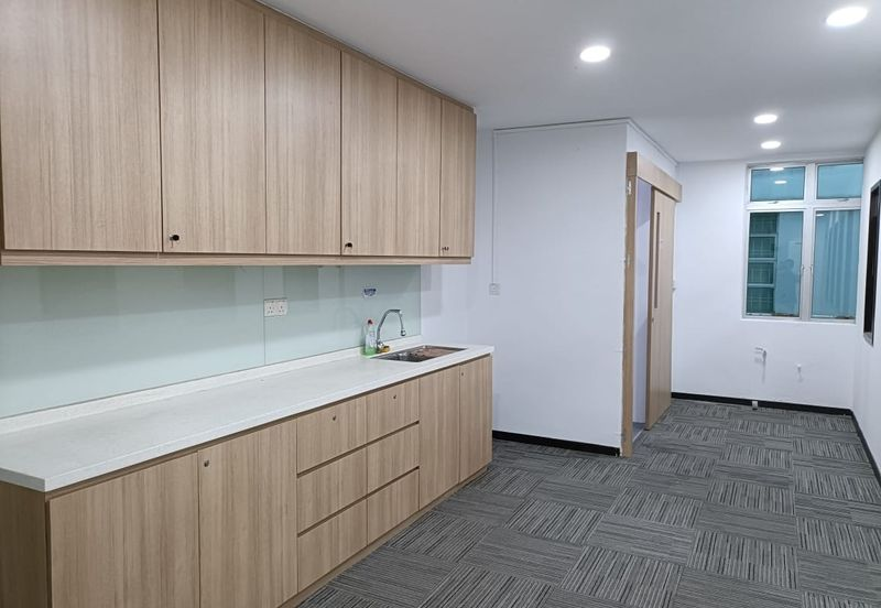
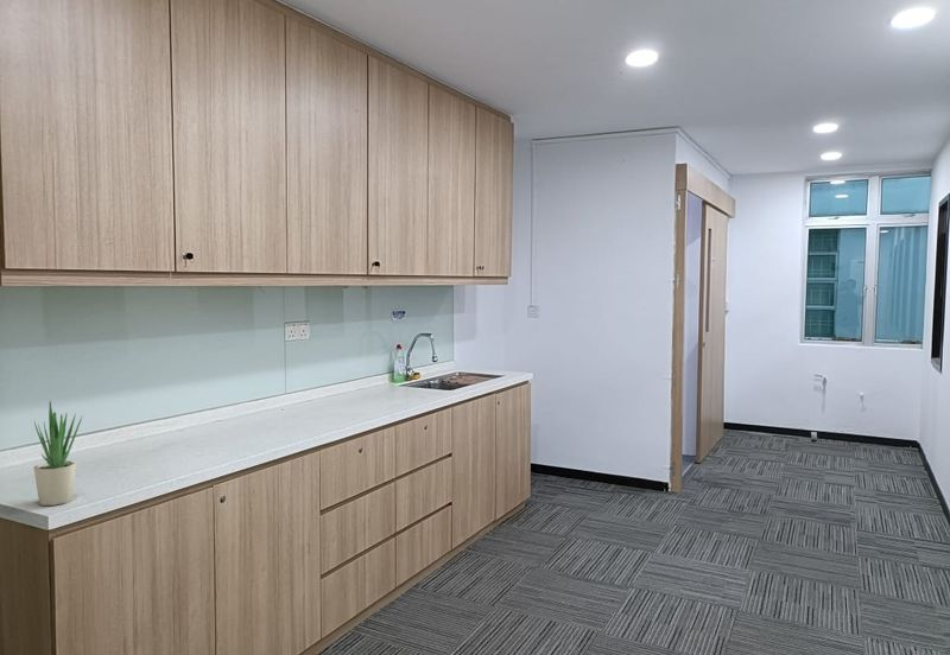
+ potted plant [33,401,83,507]
